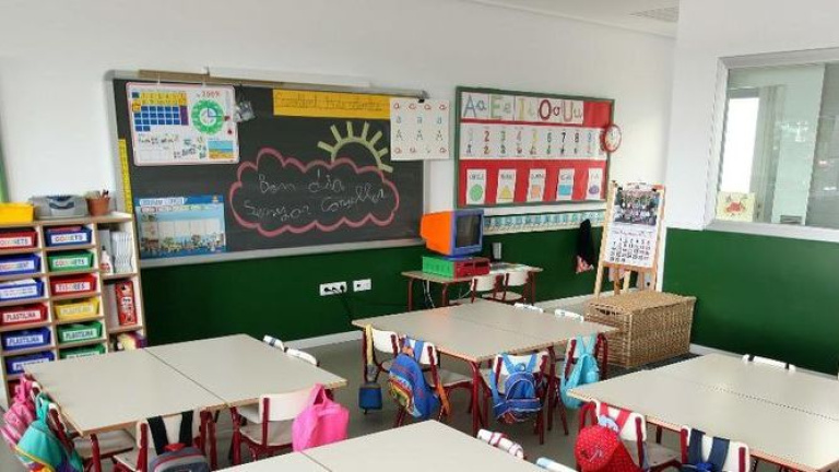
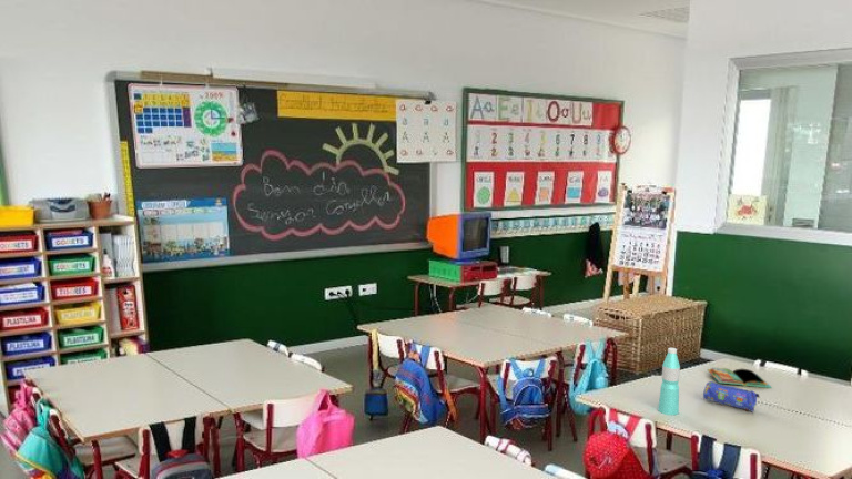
+ water bottle [657,347,681,416]
+ book [707,367,773,389]
+ pencil case [702,380,761,412]
